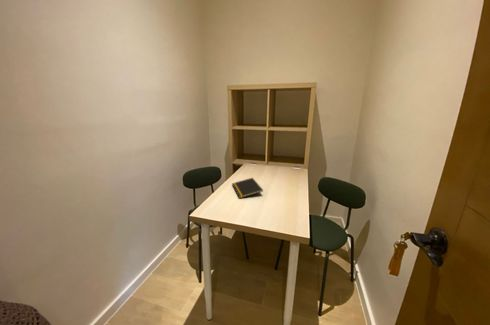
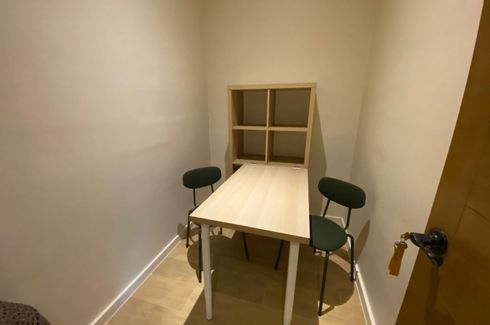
- notepad [231,177,264,199]
